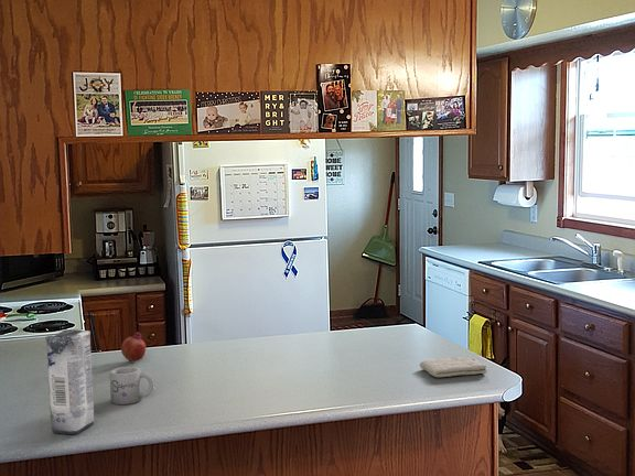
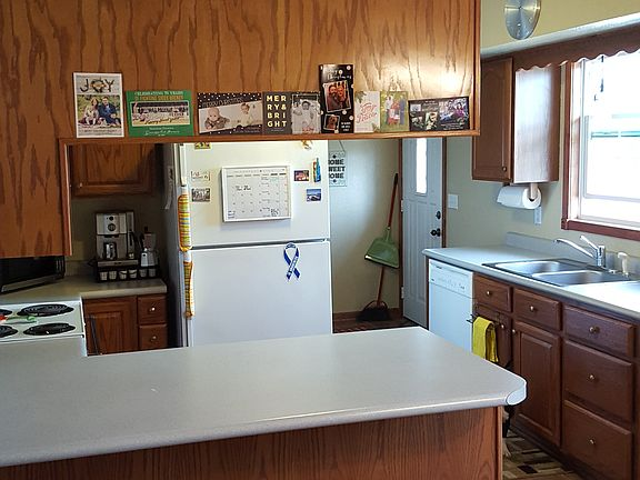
- mug [108,366,154,405]
- washcloth [419,356,487,378]
- juice carton [45,328,95,435]
- fruit [120,331,147,363]
